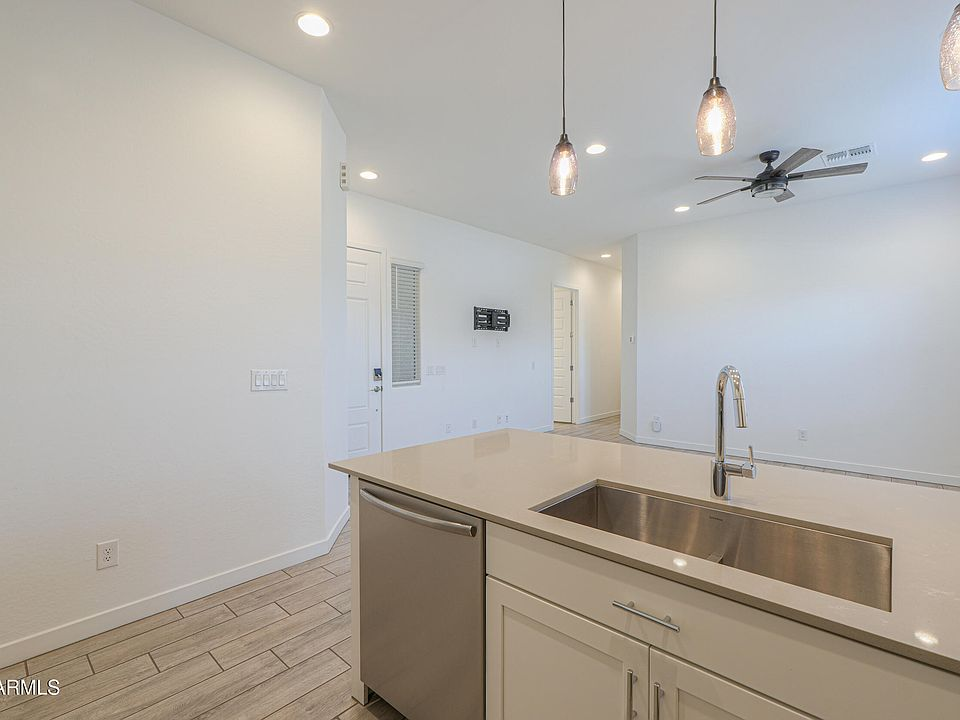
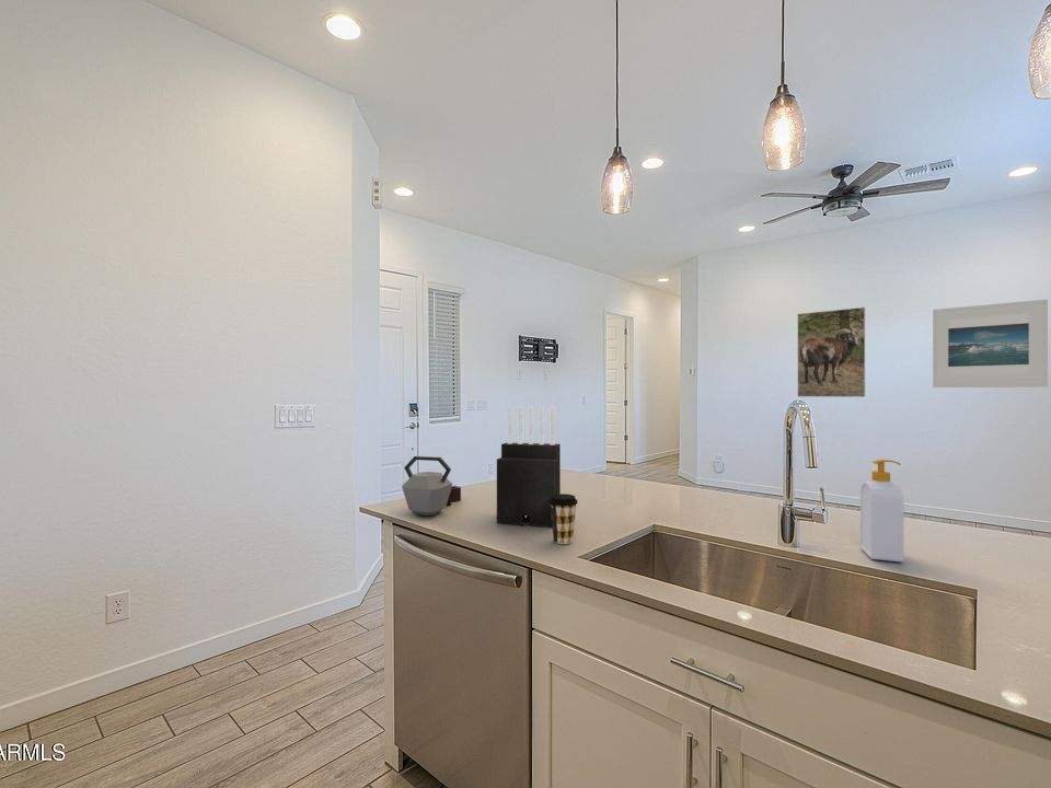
+ soap bottle [859,459,904,563]
+ knife block [496,405,562,528]
+ kettle [401,455,462,517]
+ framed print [797,306,866,398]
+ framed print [932,299,1049,389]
+ coffee cup [548,493,579,545]
